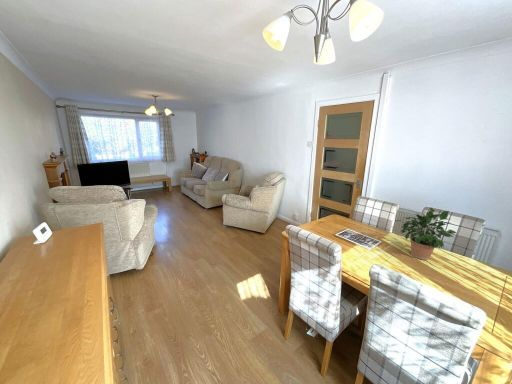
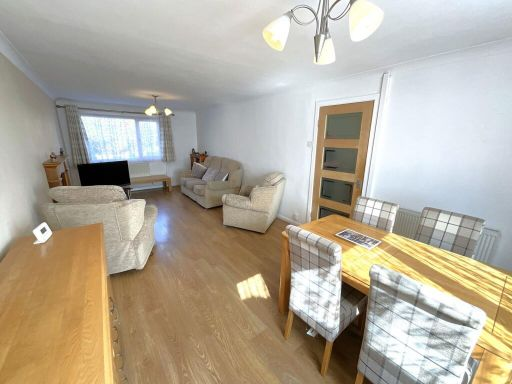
- potted plant [396,207,459,261]
